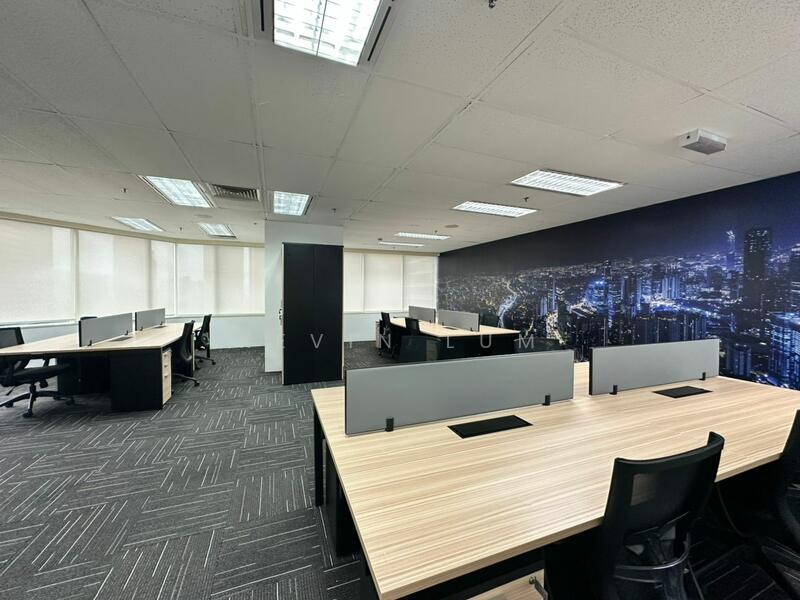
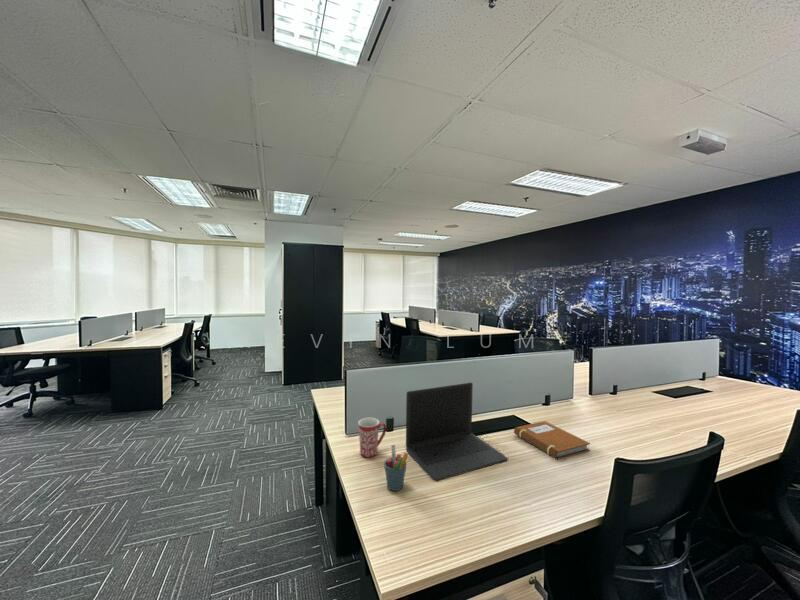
+ notebook [513,420,591,461]
+ laptop [405,382,509,482]
+ mug [357,417,387,458]
+ pen holder [383,444,409,492]
